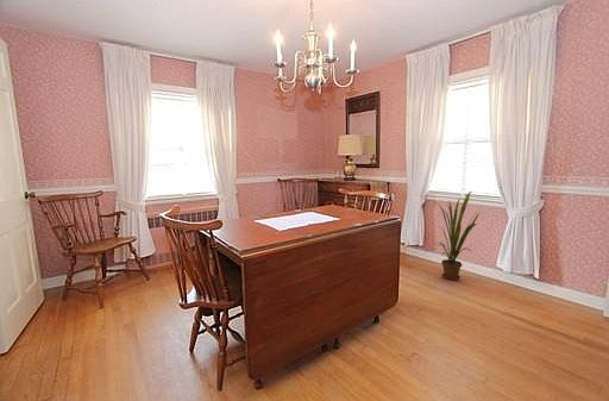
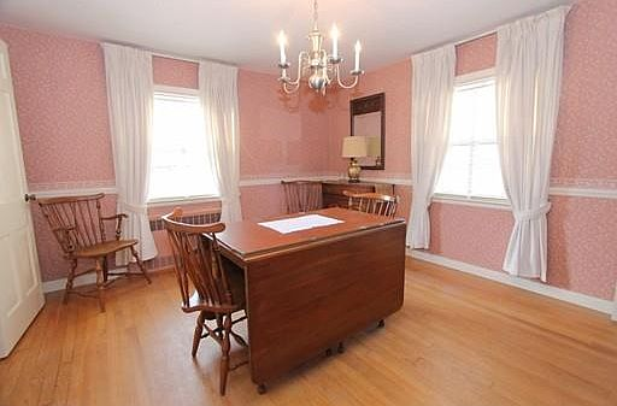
- house plant [434,190,485,281]
